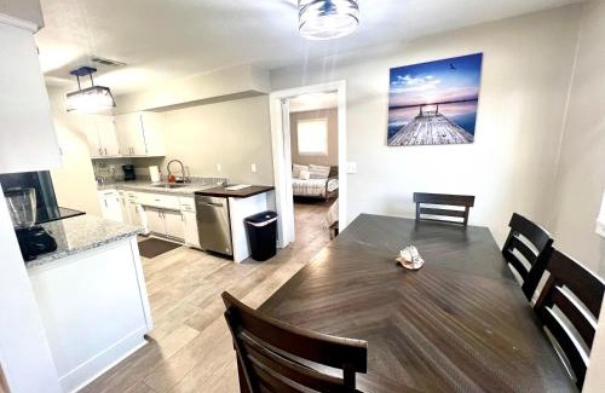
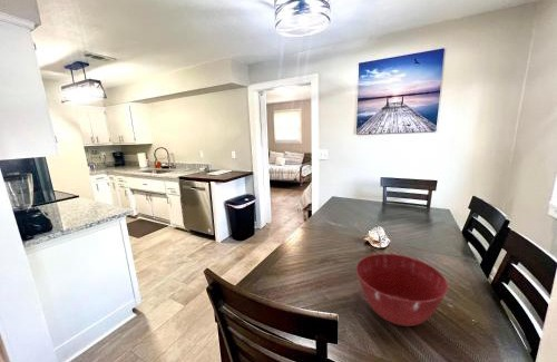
+ mixing bowl [355,253,449,327]
